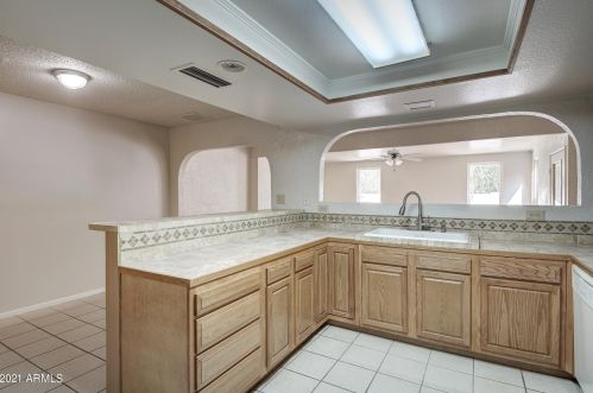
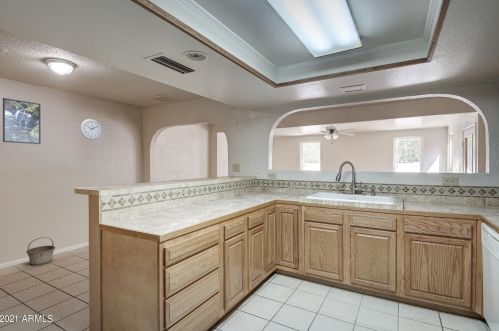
+ basket [25,236,56,266]
+ wall clock [79,118,103,140]
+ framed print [2,97,42,145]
